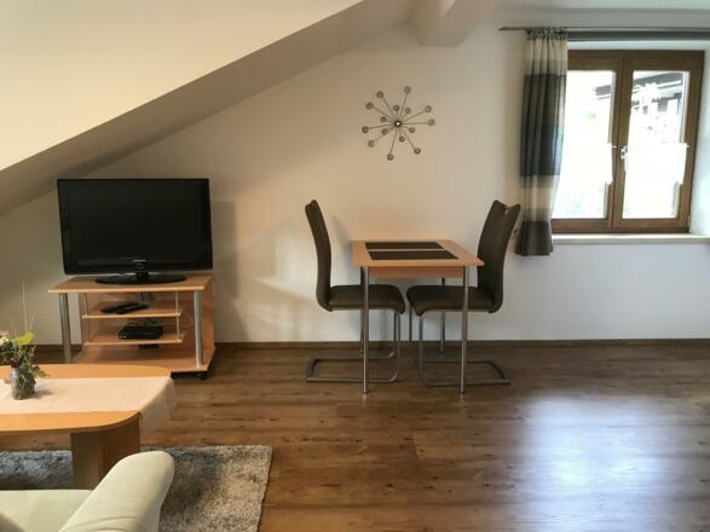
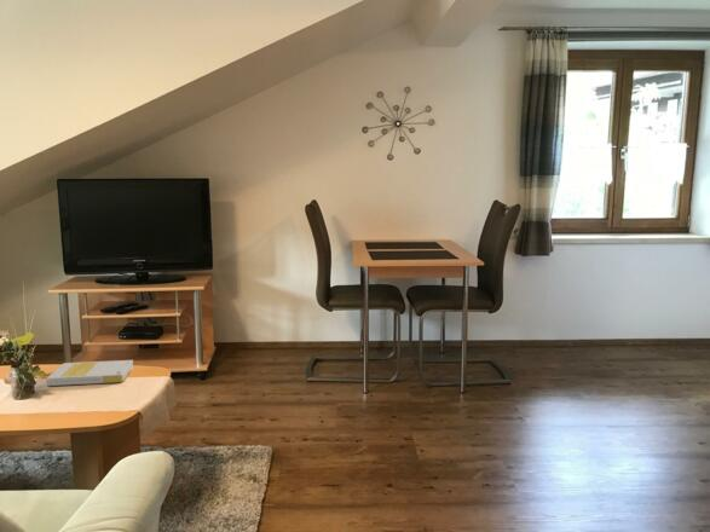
+ book [46,359,134,387]
